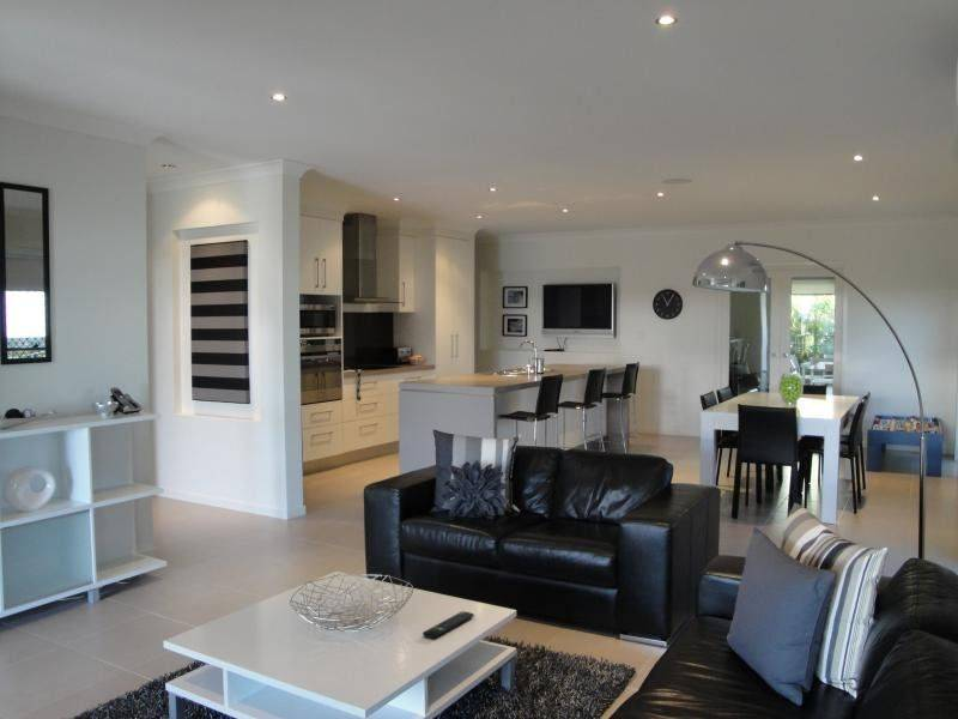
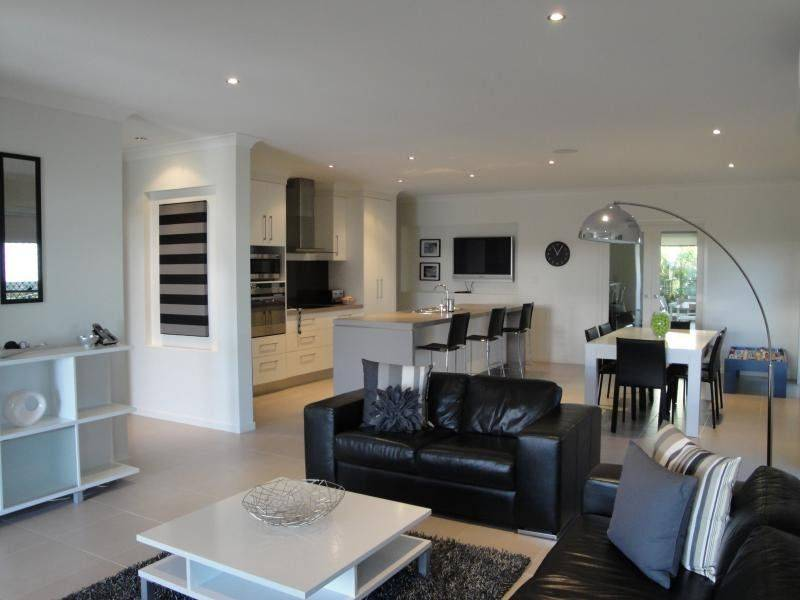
- remote control [422,610,475,640]
